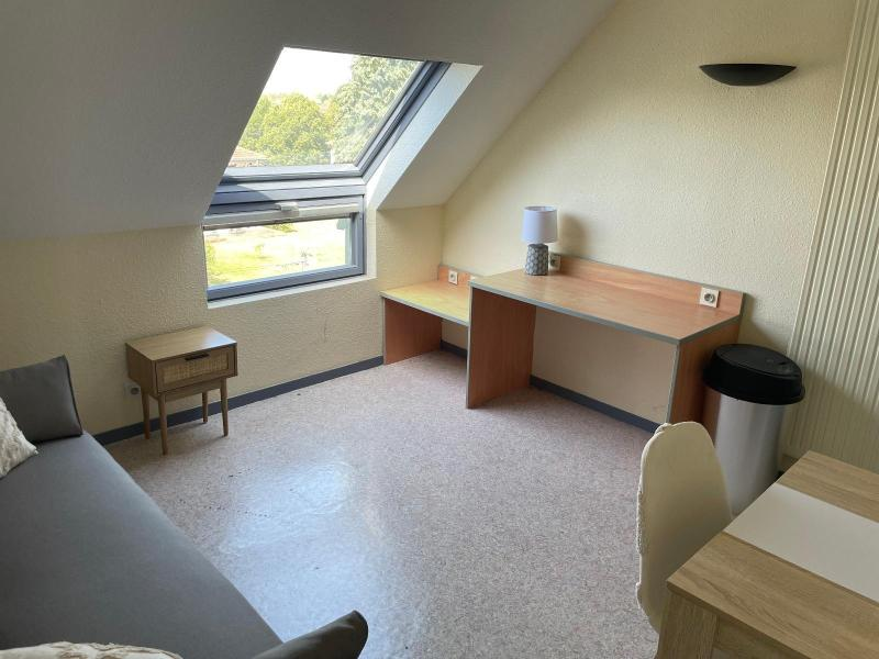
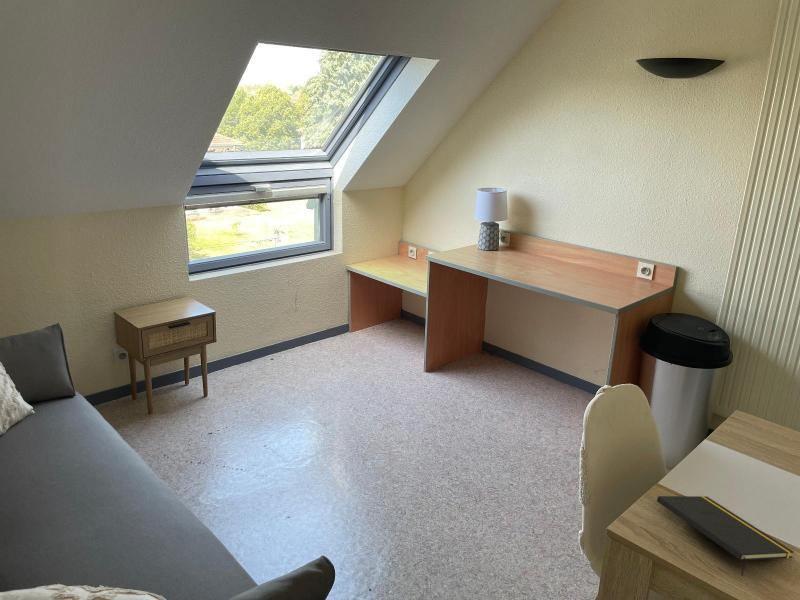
+ notepad [656,495,795,577]
